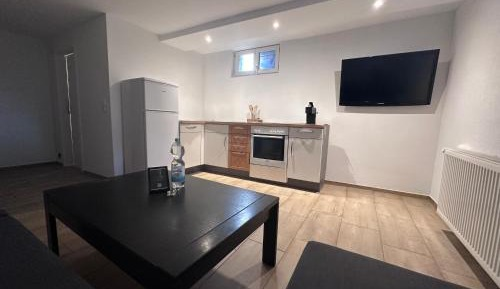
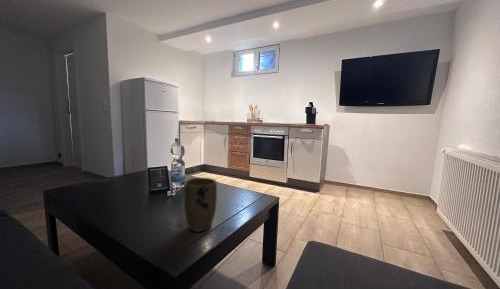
+ plant pot [183,177,218,233]
